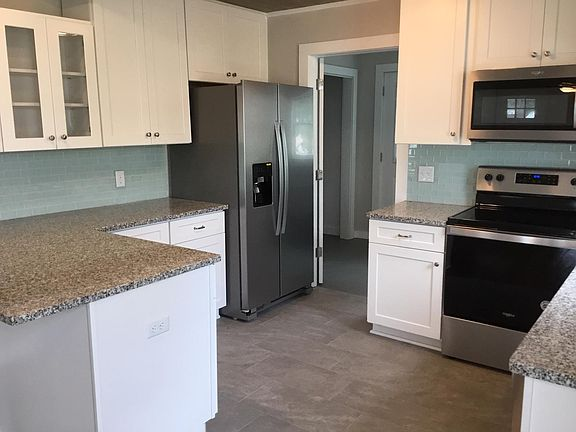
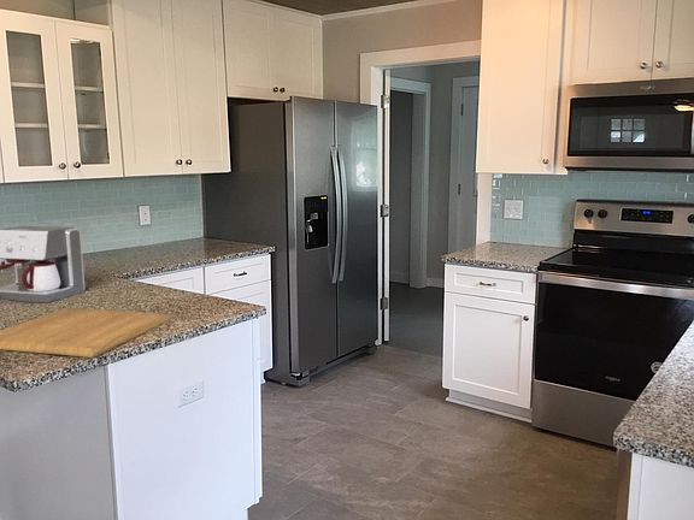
+ coffee maker [0,225,86,303]
+ chopping board [0,307,175,359]
